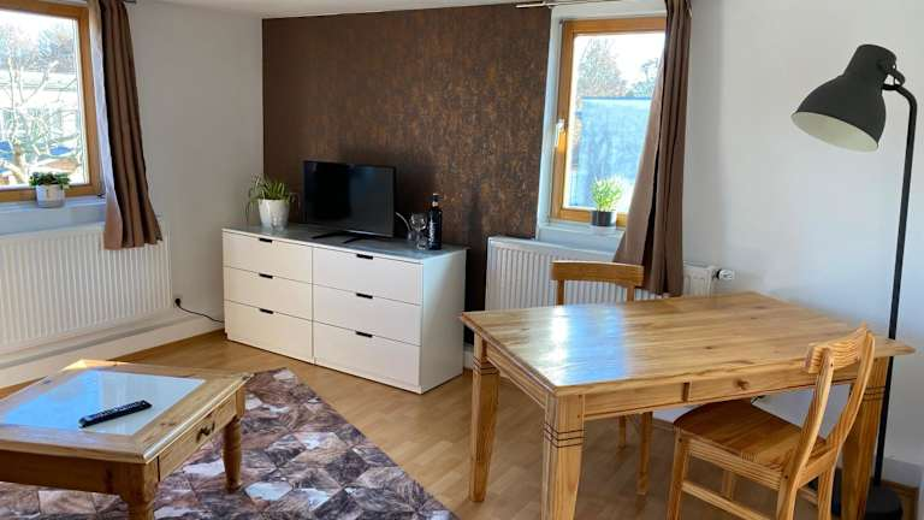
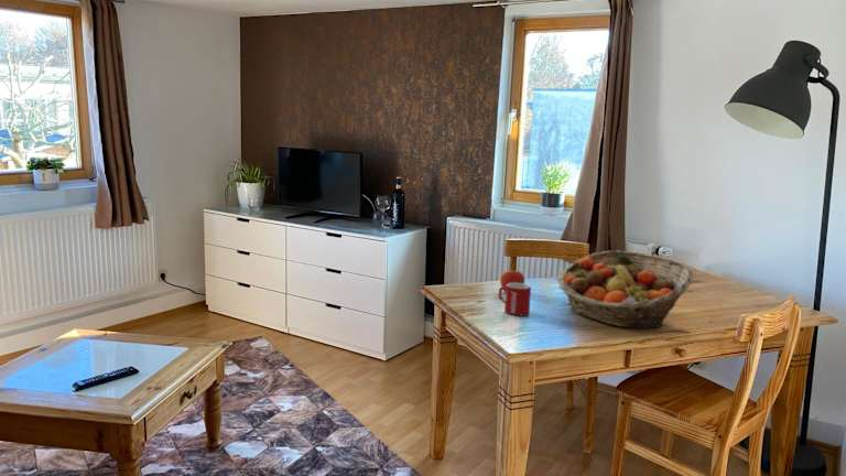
+ fruit basket [556,249,695,328]
+ mug [498,283,532,316]
+ apple [499,268,525,293]
